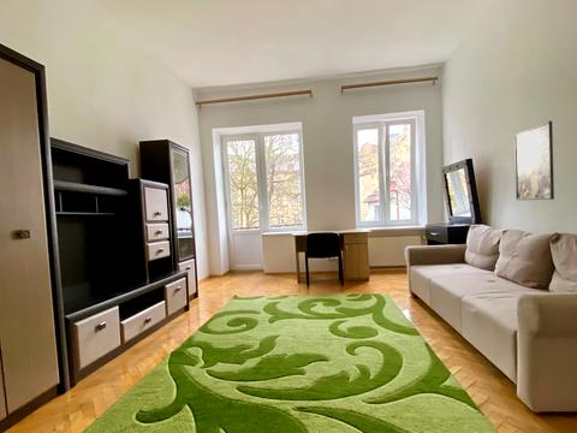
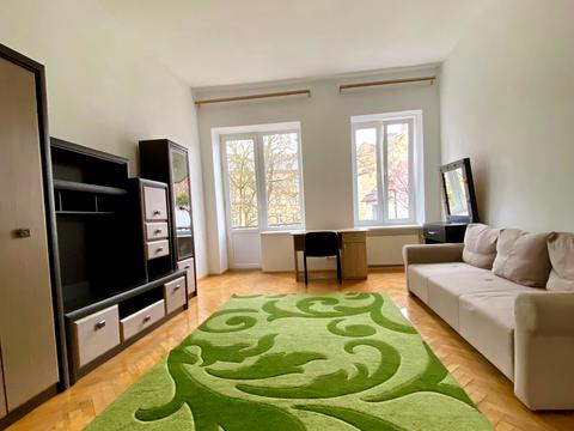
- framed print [513,119,555,201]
